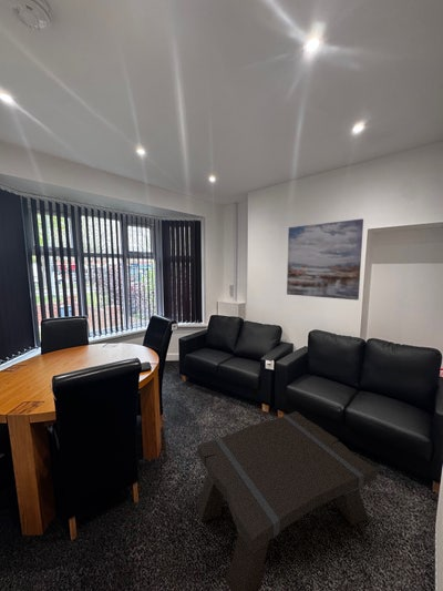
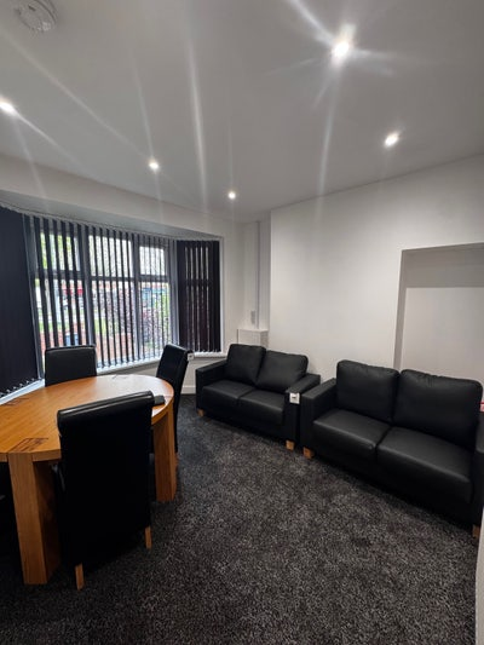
- wall art [286,217,364,302]
- coffee table [196,410,379,591]
